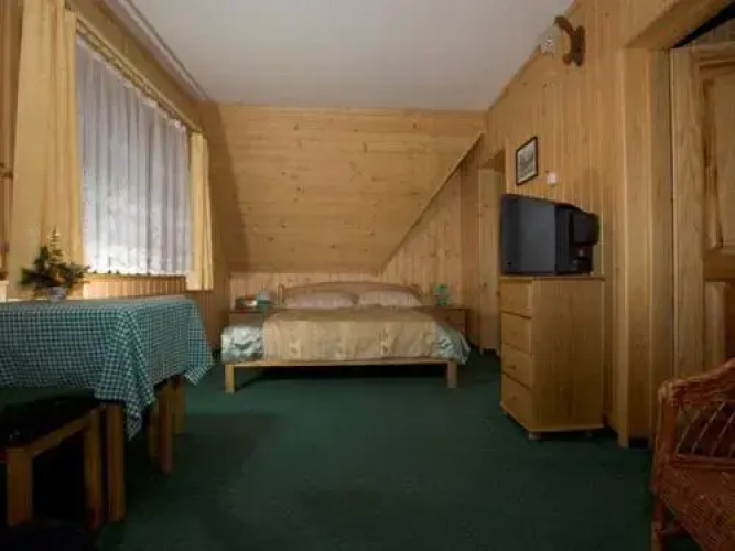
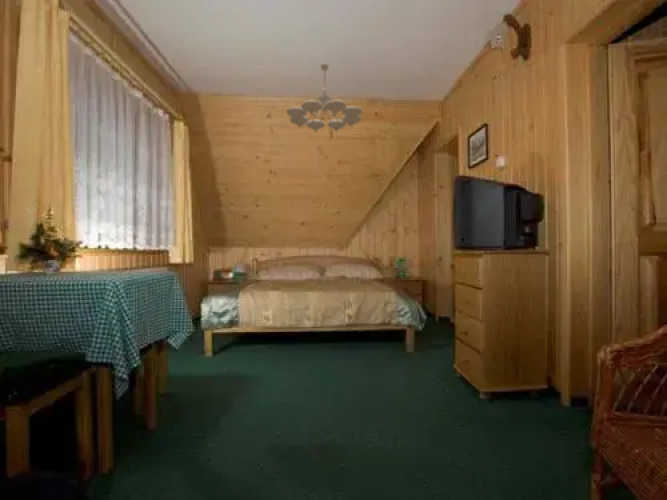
+ chandelier [286,63,363,134]
